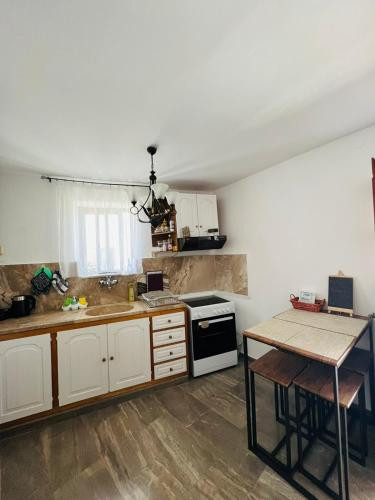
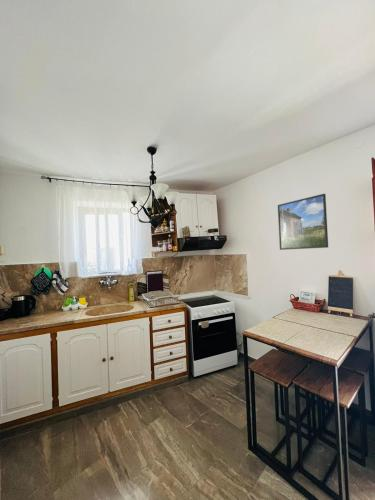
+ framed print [277,193,329,251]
